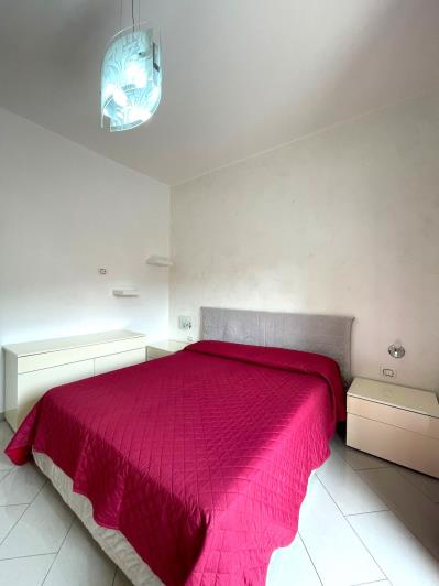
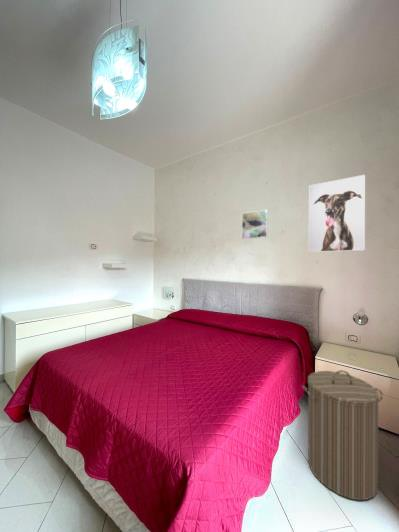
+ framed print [241,209,269,240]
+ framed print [308,174,366,253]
+ laundry hamper [301,369,384,501]
